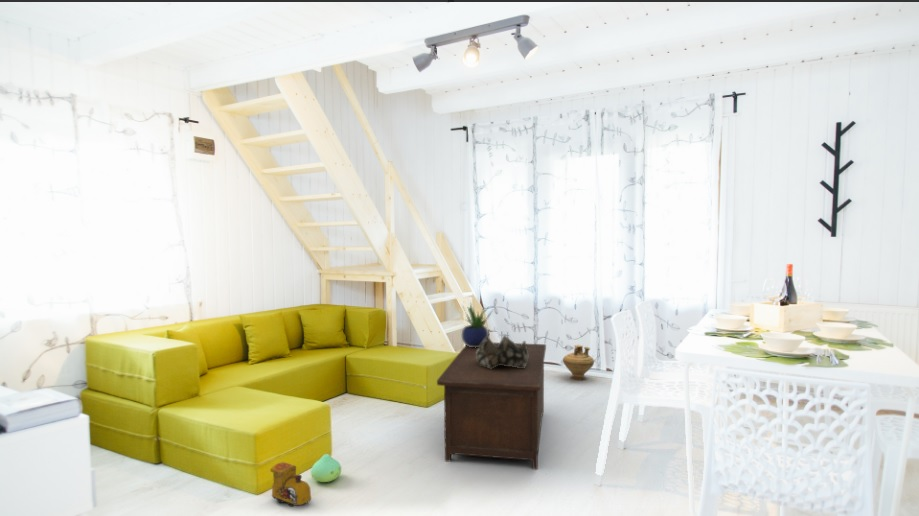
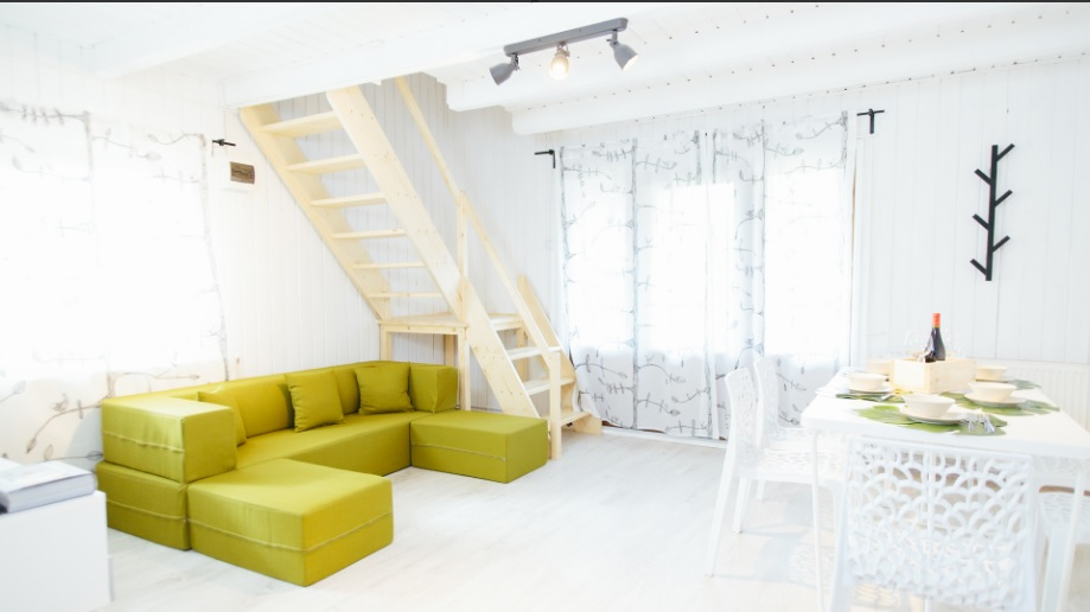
- ceramic jug [562,344,595,381]
- toy train [269,461,312,508]
- cabinet [436,342,547,470]
- potted plant [461,300,494,348]
- decorative bowl [476,334,529,369]
- plush toy [310,453,342,483]
